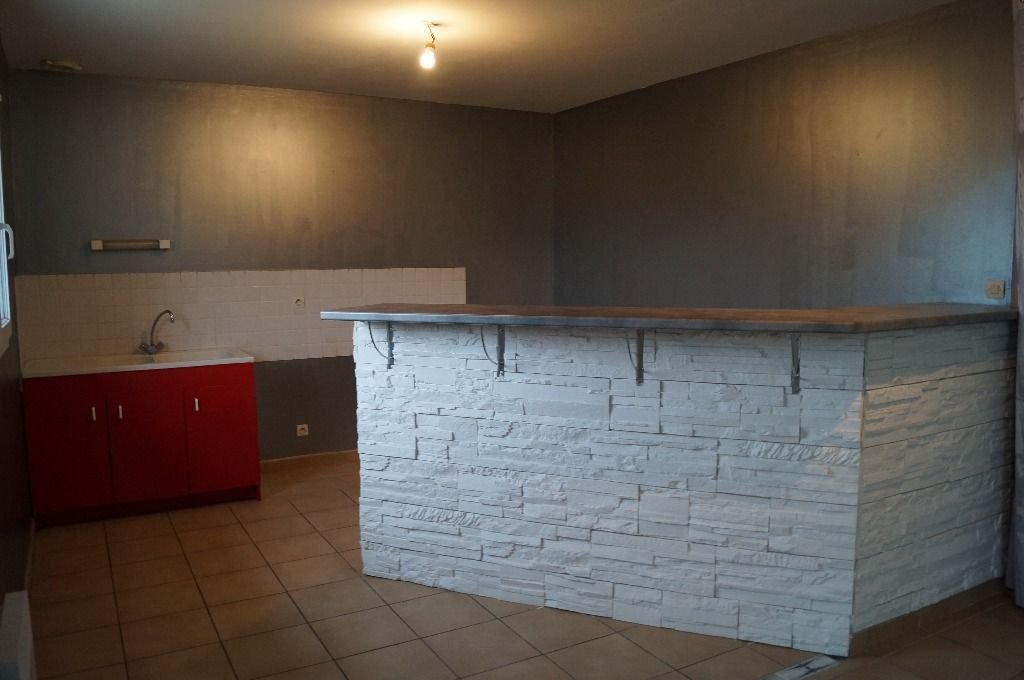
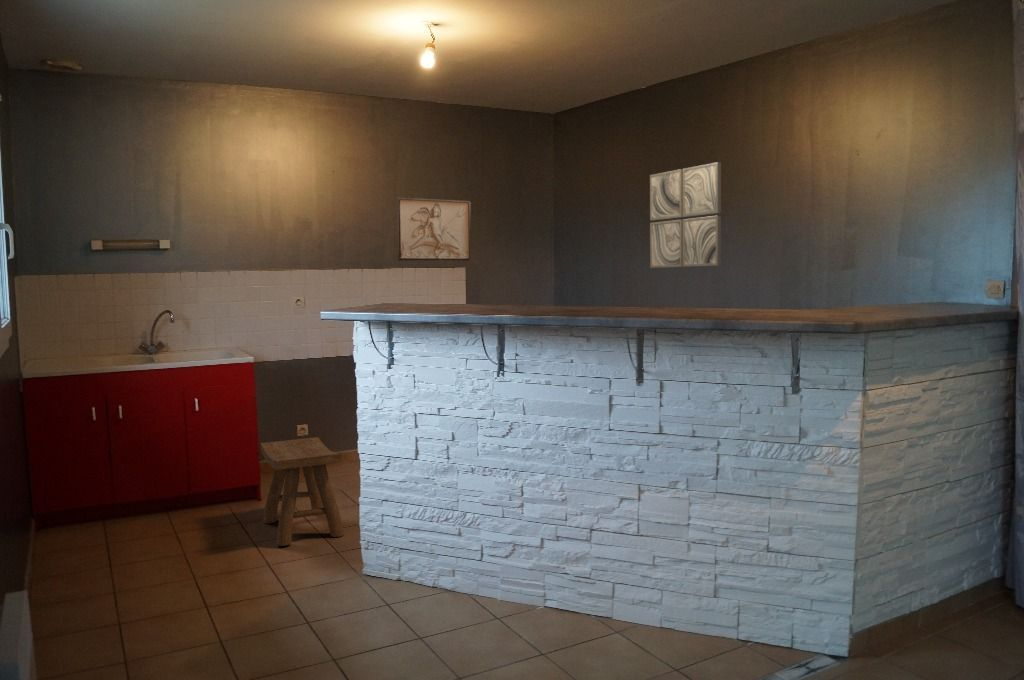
+ relief panel [396,196,472,262]
+ stool [260,436,345,547]
+ wall art [649,161,722,269]
